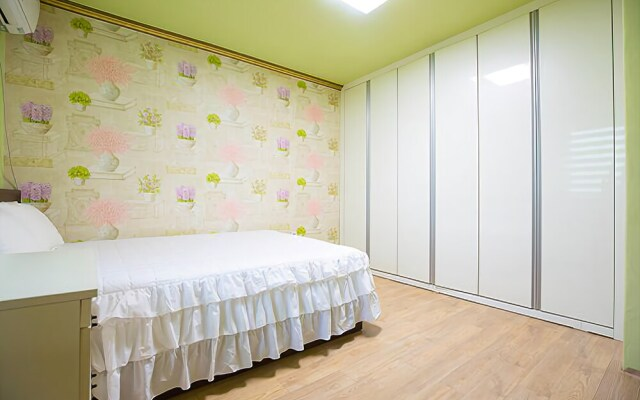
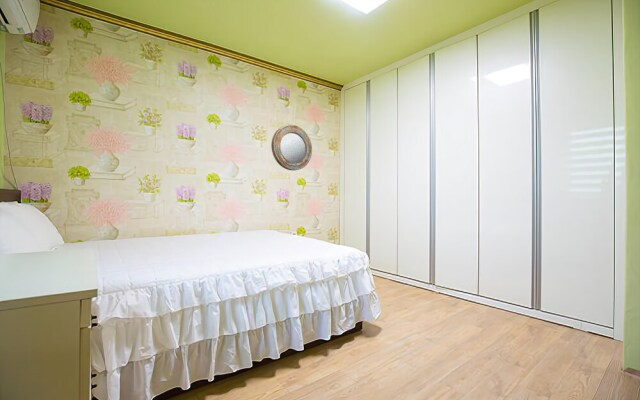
+ home mirror [270,124,313,171]
